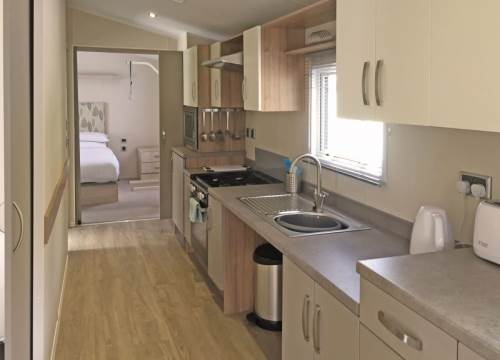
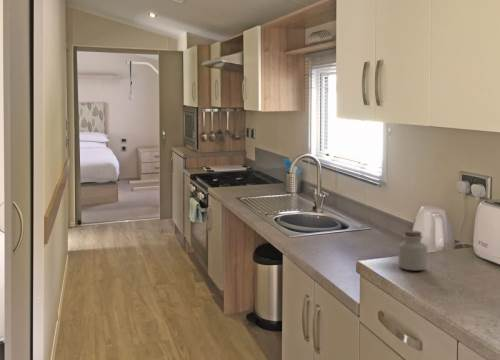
+ jar [398,230,428,271]
